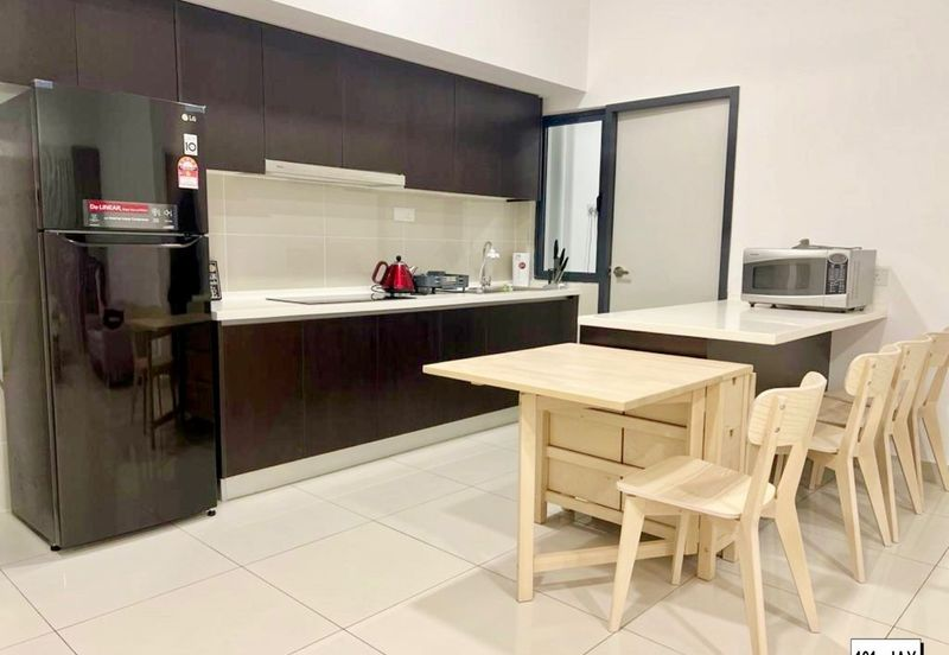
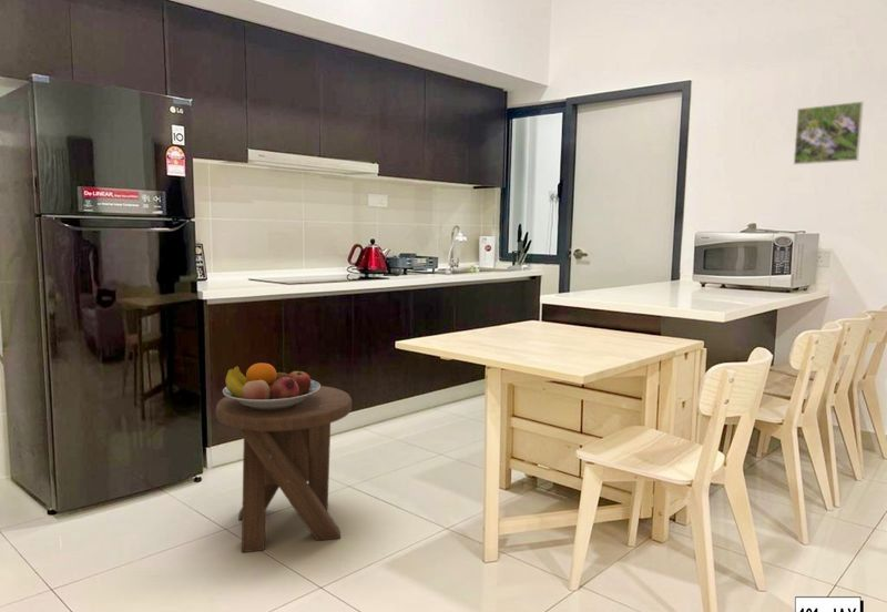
+ fruit bowl [222,361,322,410]
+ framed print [793,100,865,165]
+ music stool [215,385,353,553]
